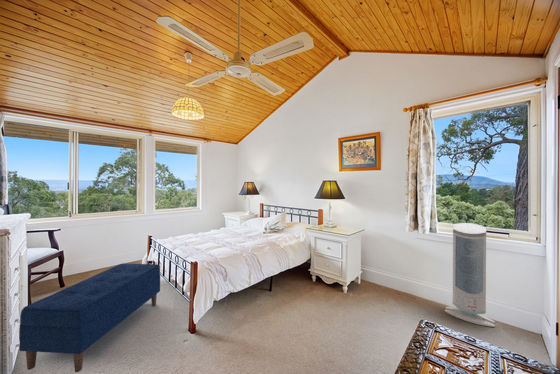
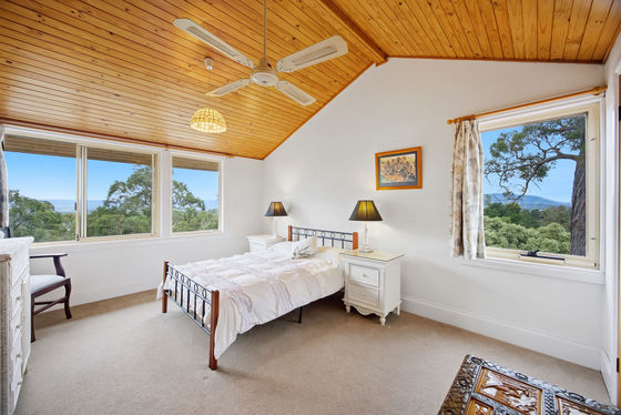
- bench [18,263,161,373]
- air purifier [444,222,496,328]
